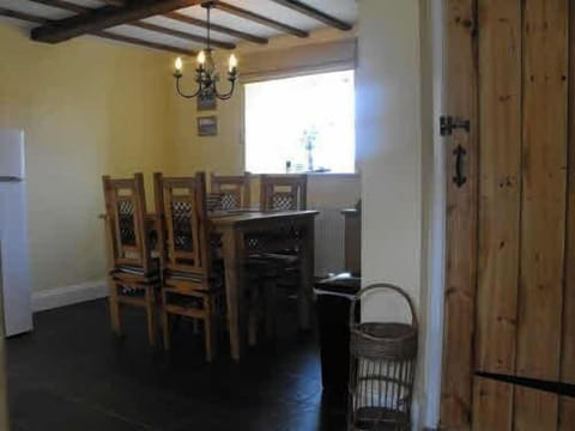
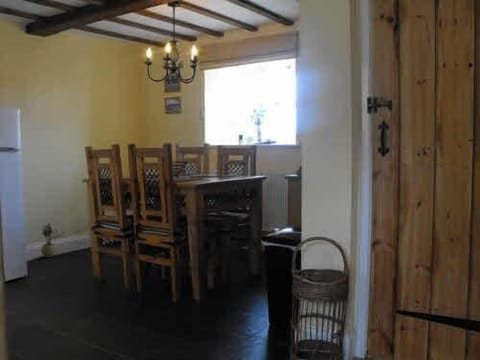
+ potted plant [39,222,66,259]
